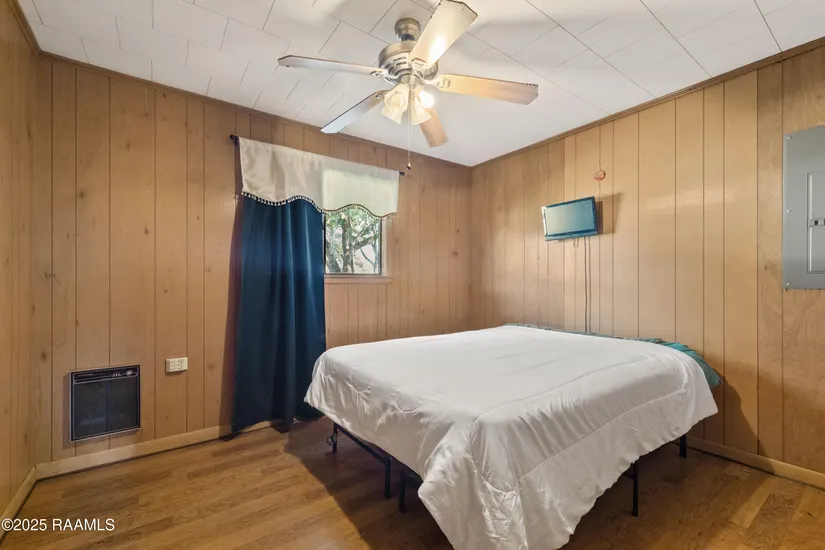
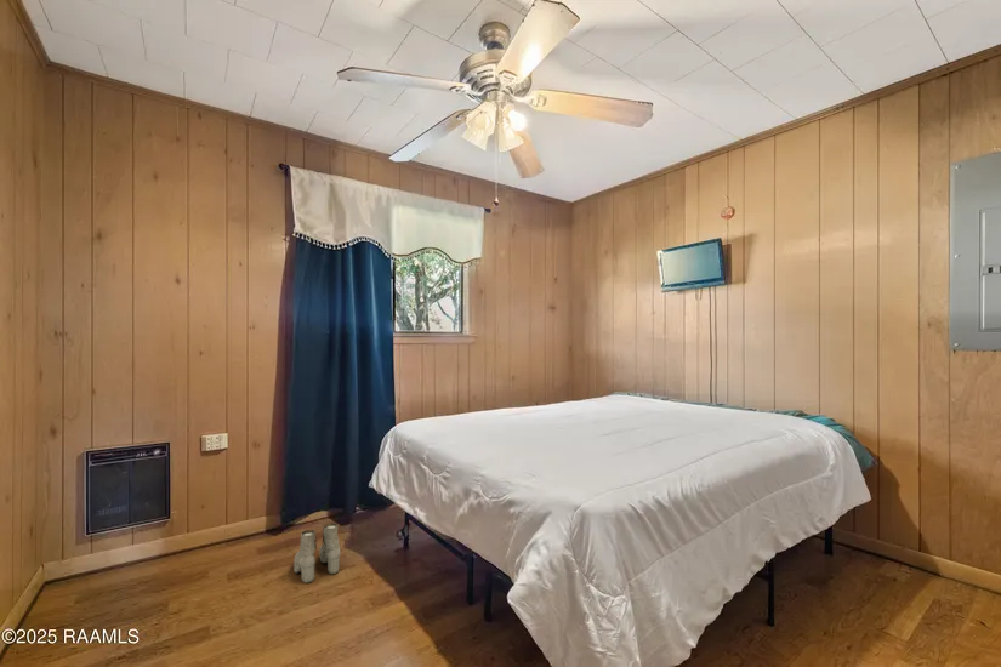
+ boots [292,523,341,585]
